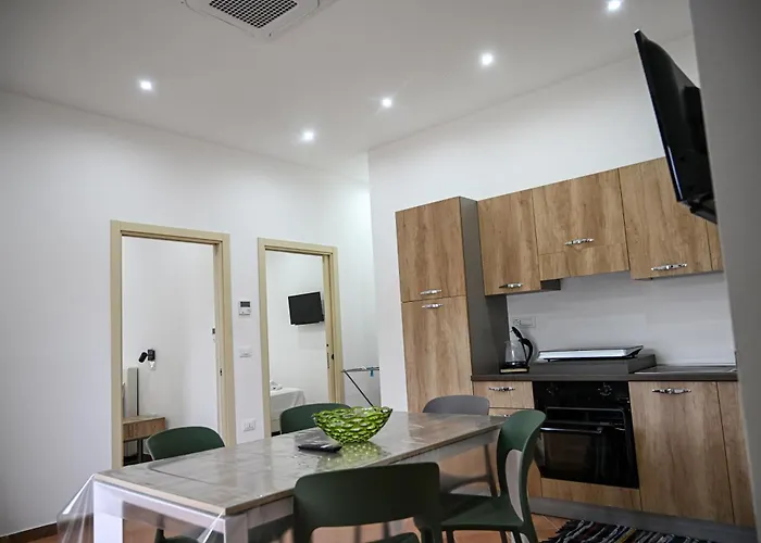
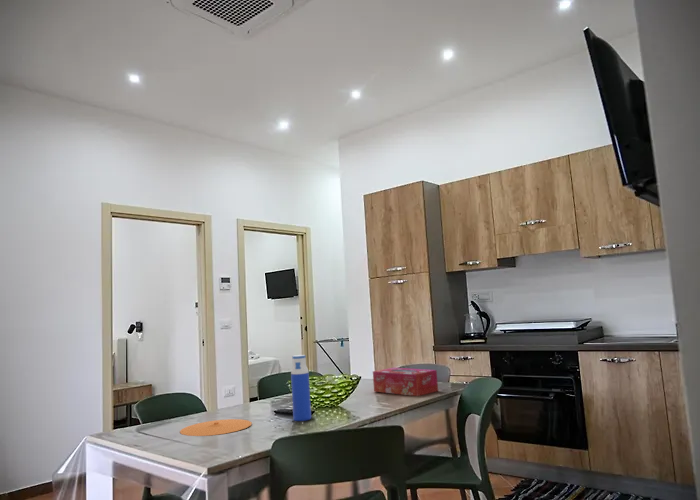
+ water bottle [290,354,312,422]
+ plate [179,418,253,437]
+ tissue box [372,367,439,397]
